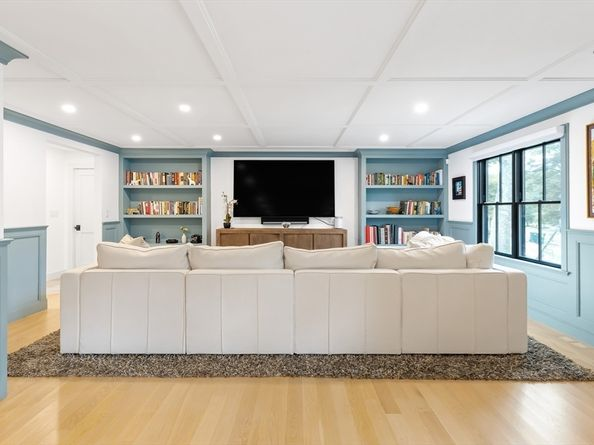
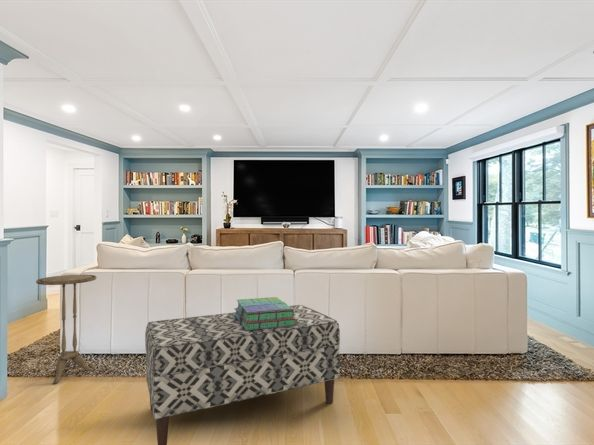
+ stack of books [233,296,296,331]
+ side table [35,274,98,385]
+ bench [144,304,341,445]
